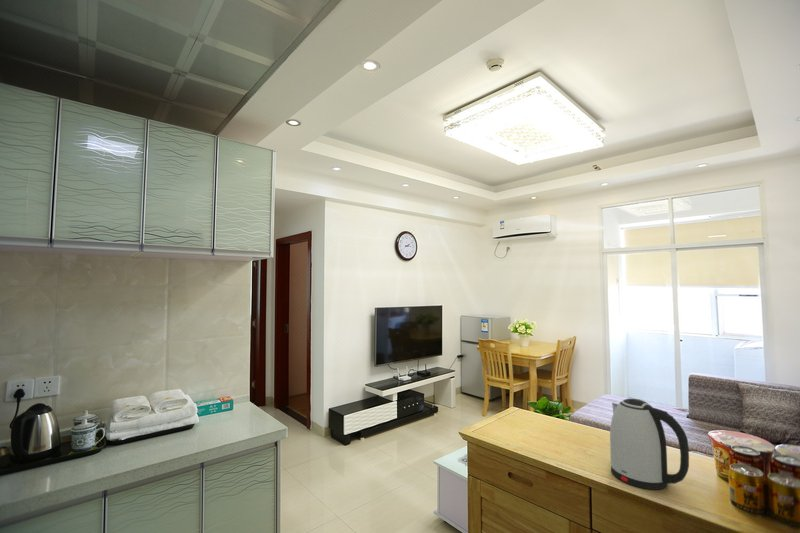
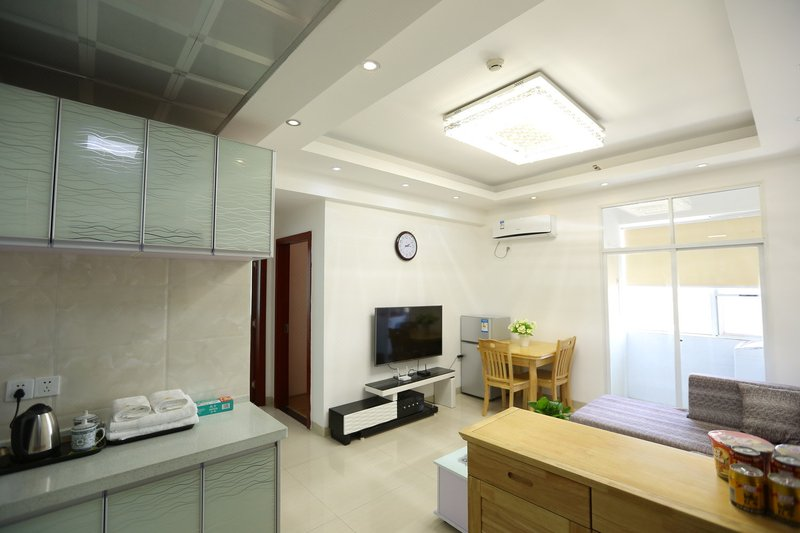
- kettle [609,398,690,491]
